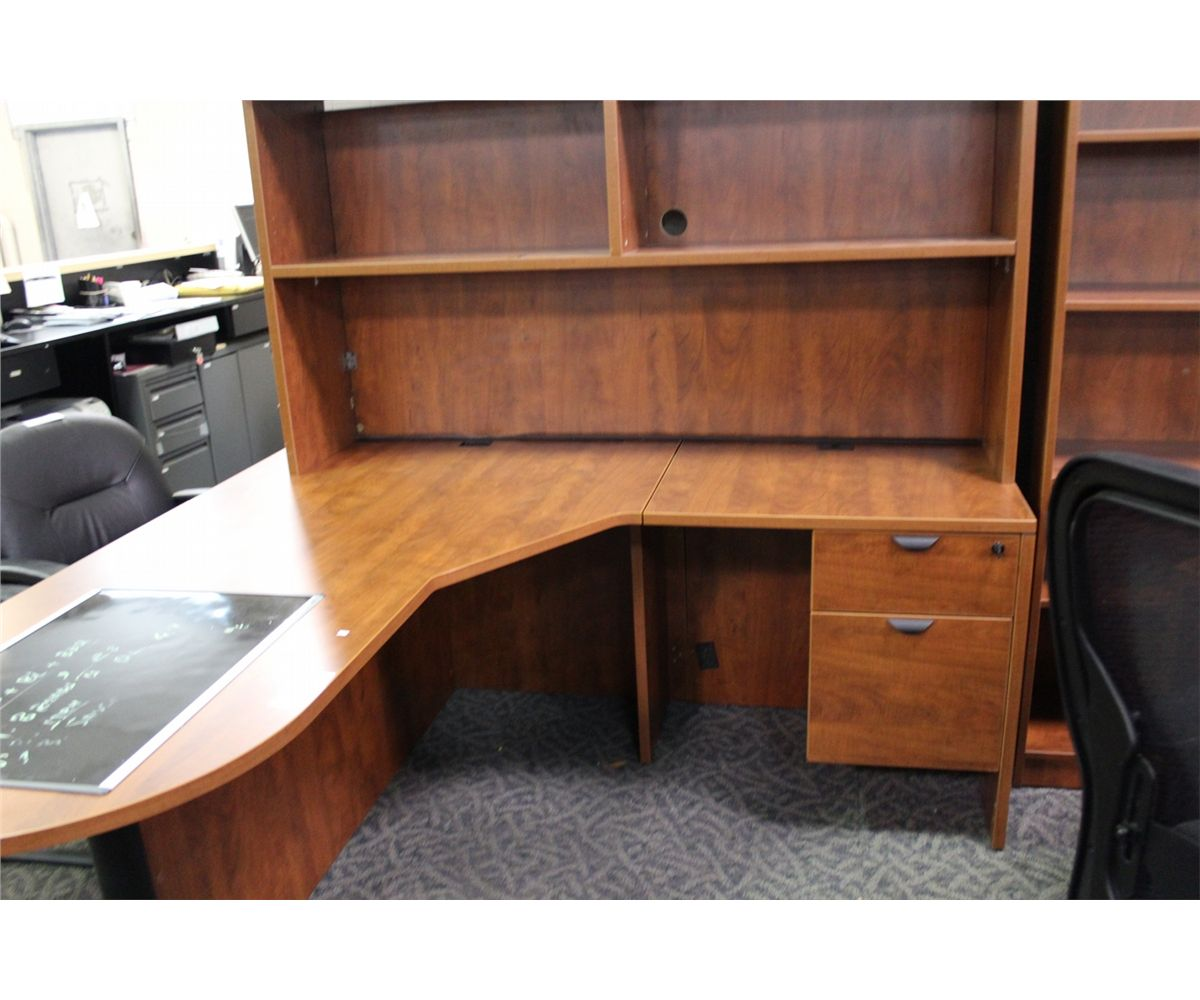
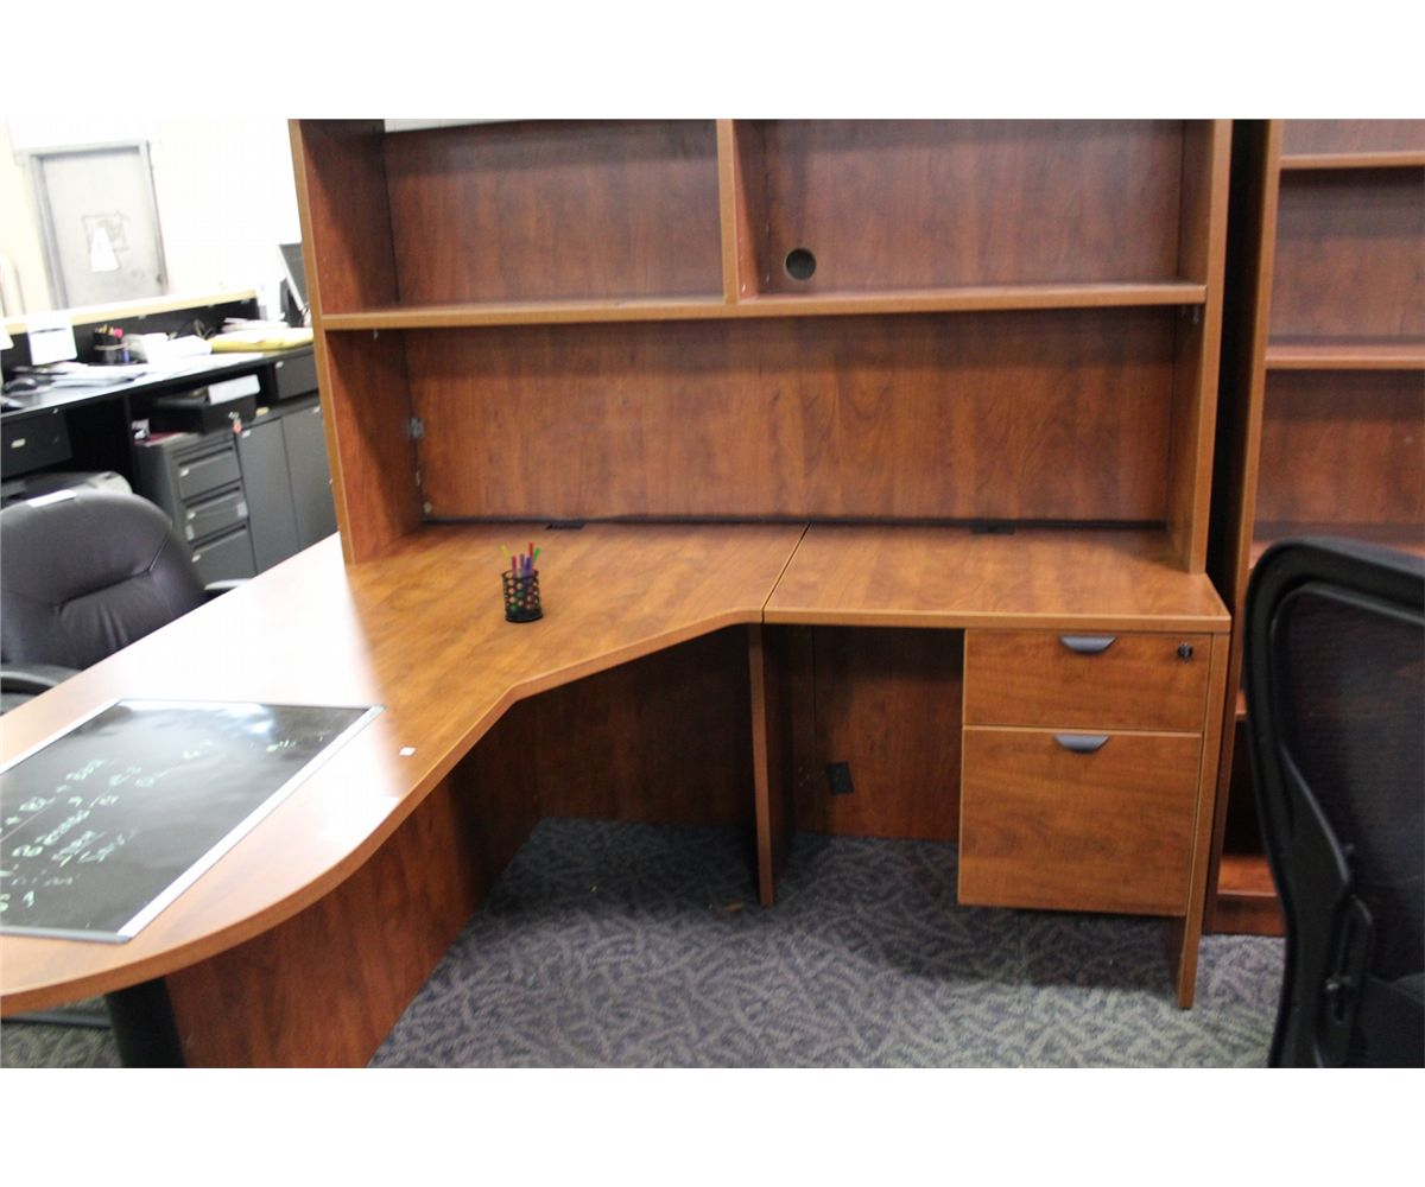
+ pen holder [500,541,544,623]
